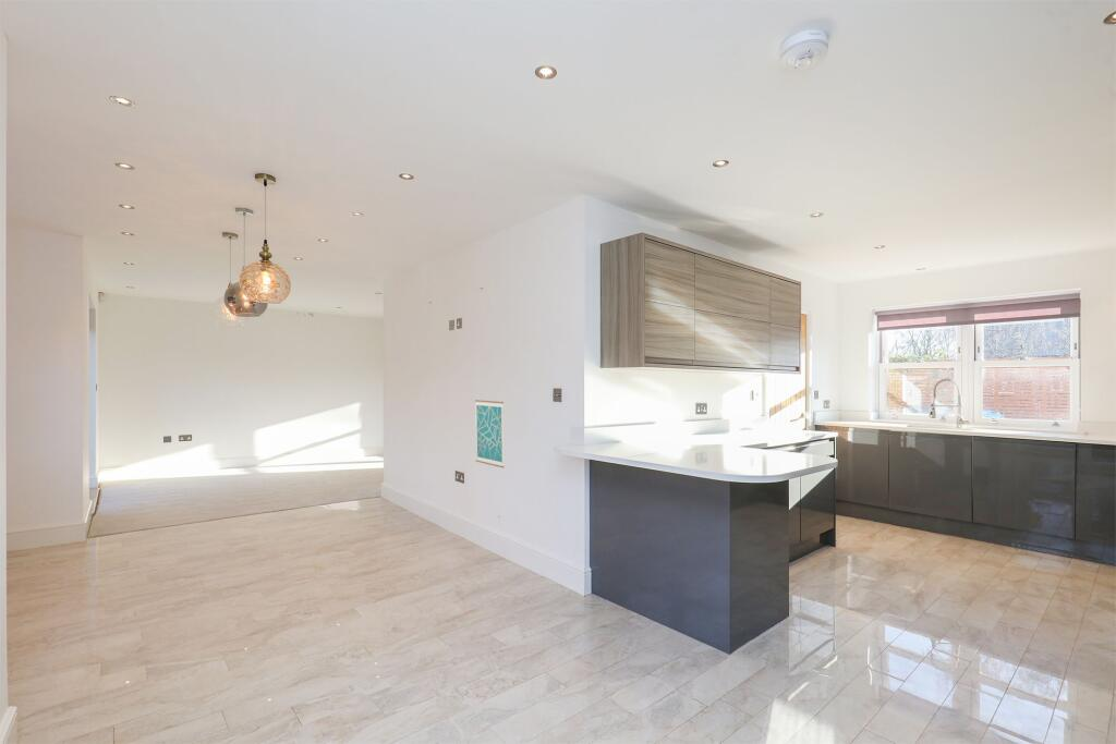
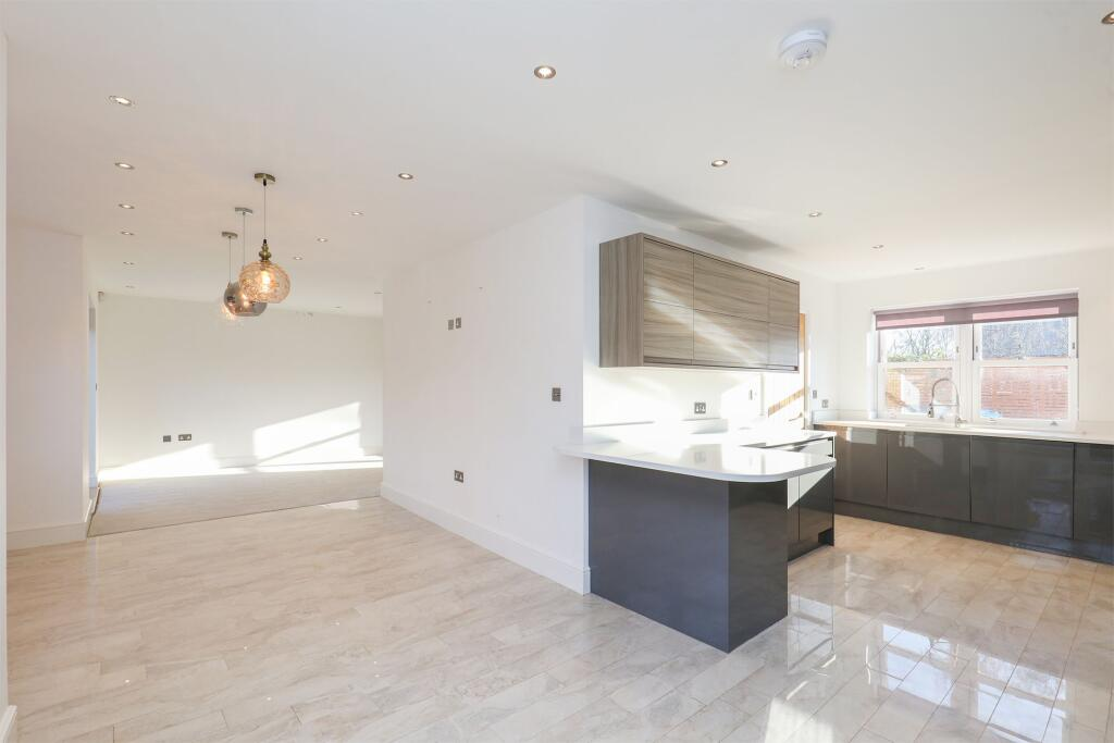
- wall art [474,399,506,469]
